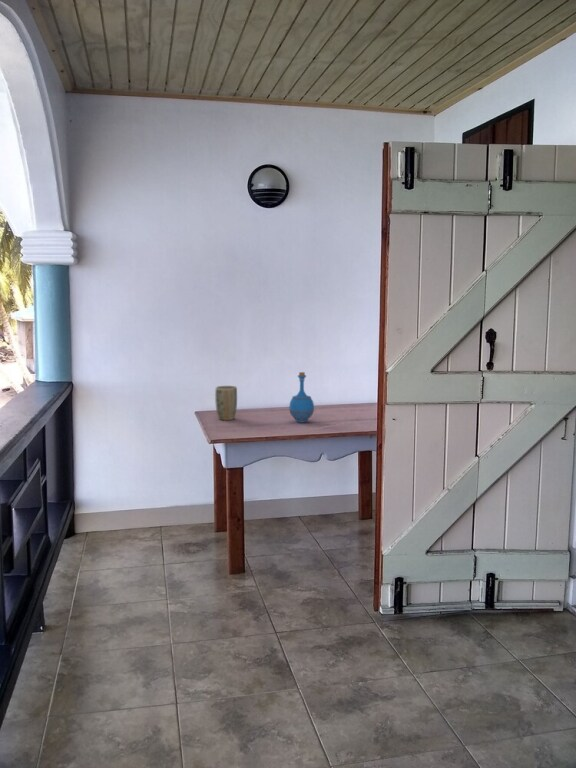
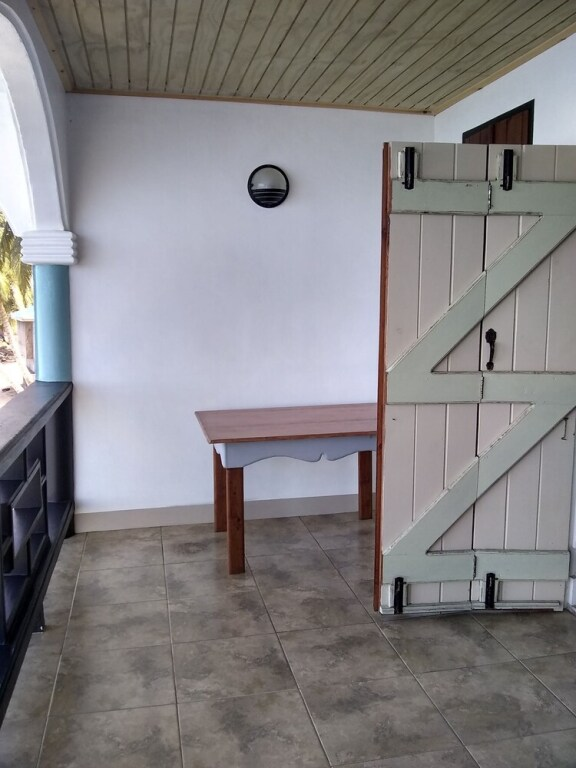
- bottle [288,371,315,424]
- plant pot [214,385,238,421]
